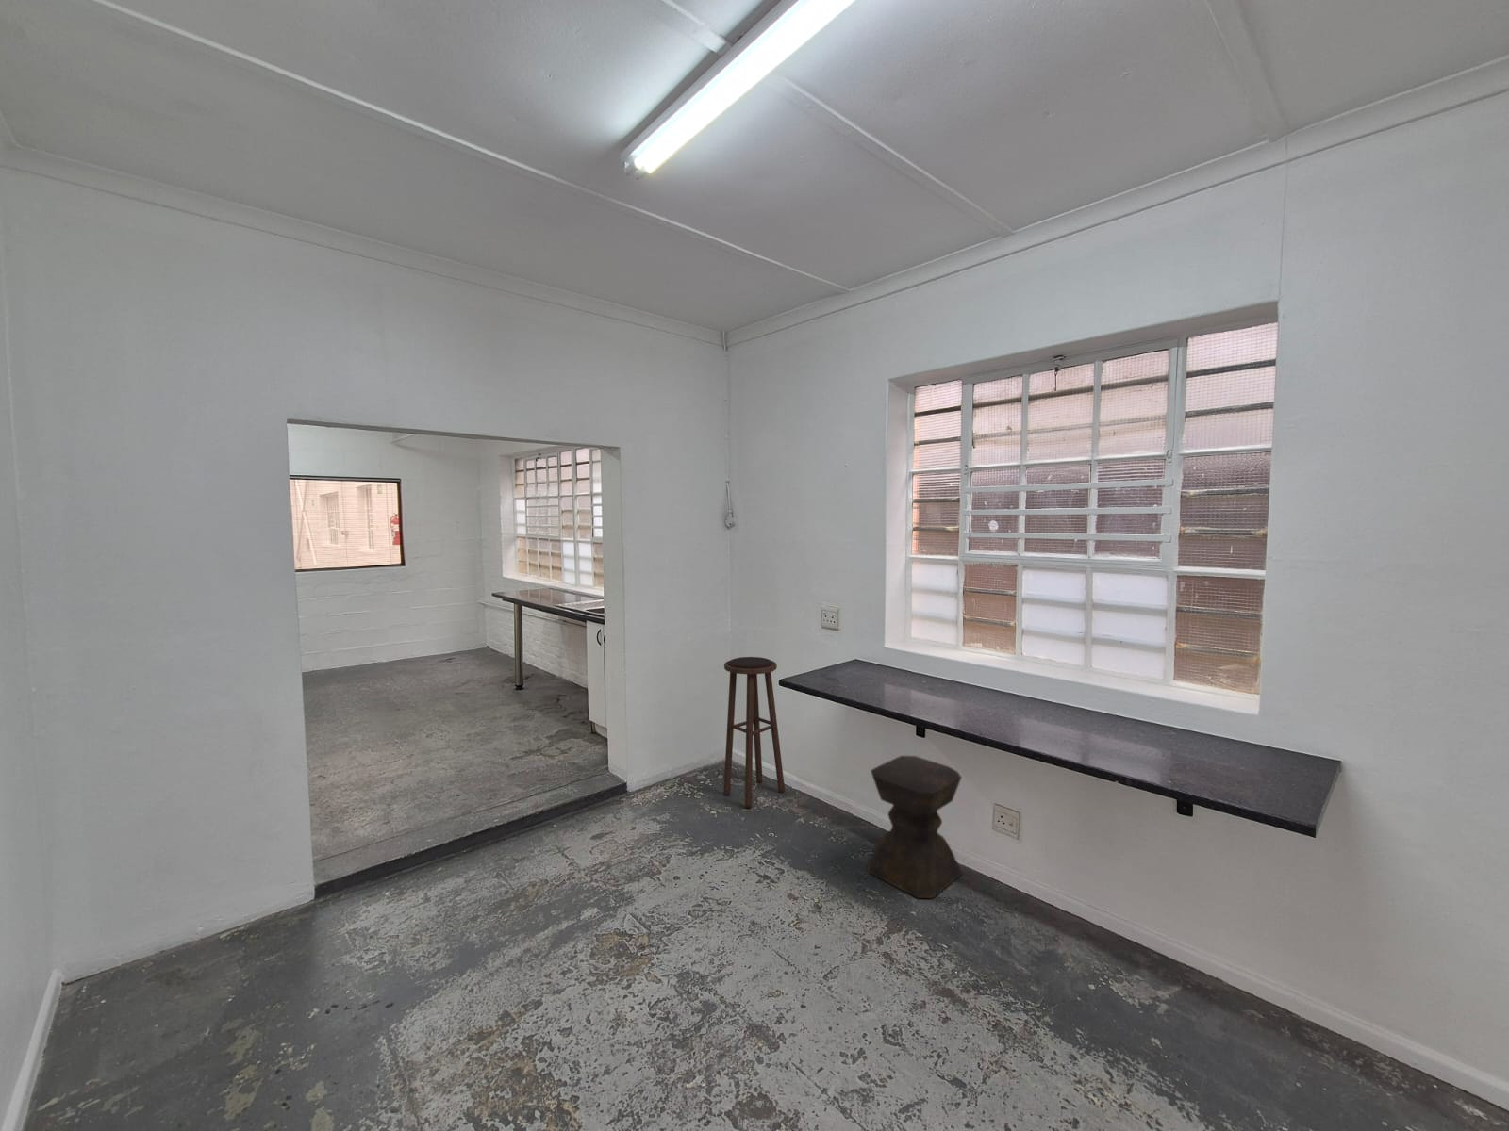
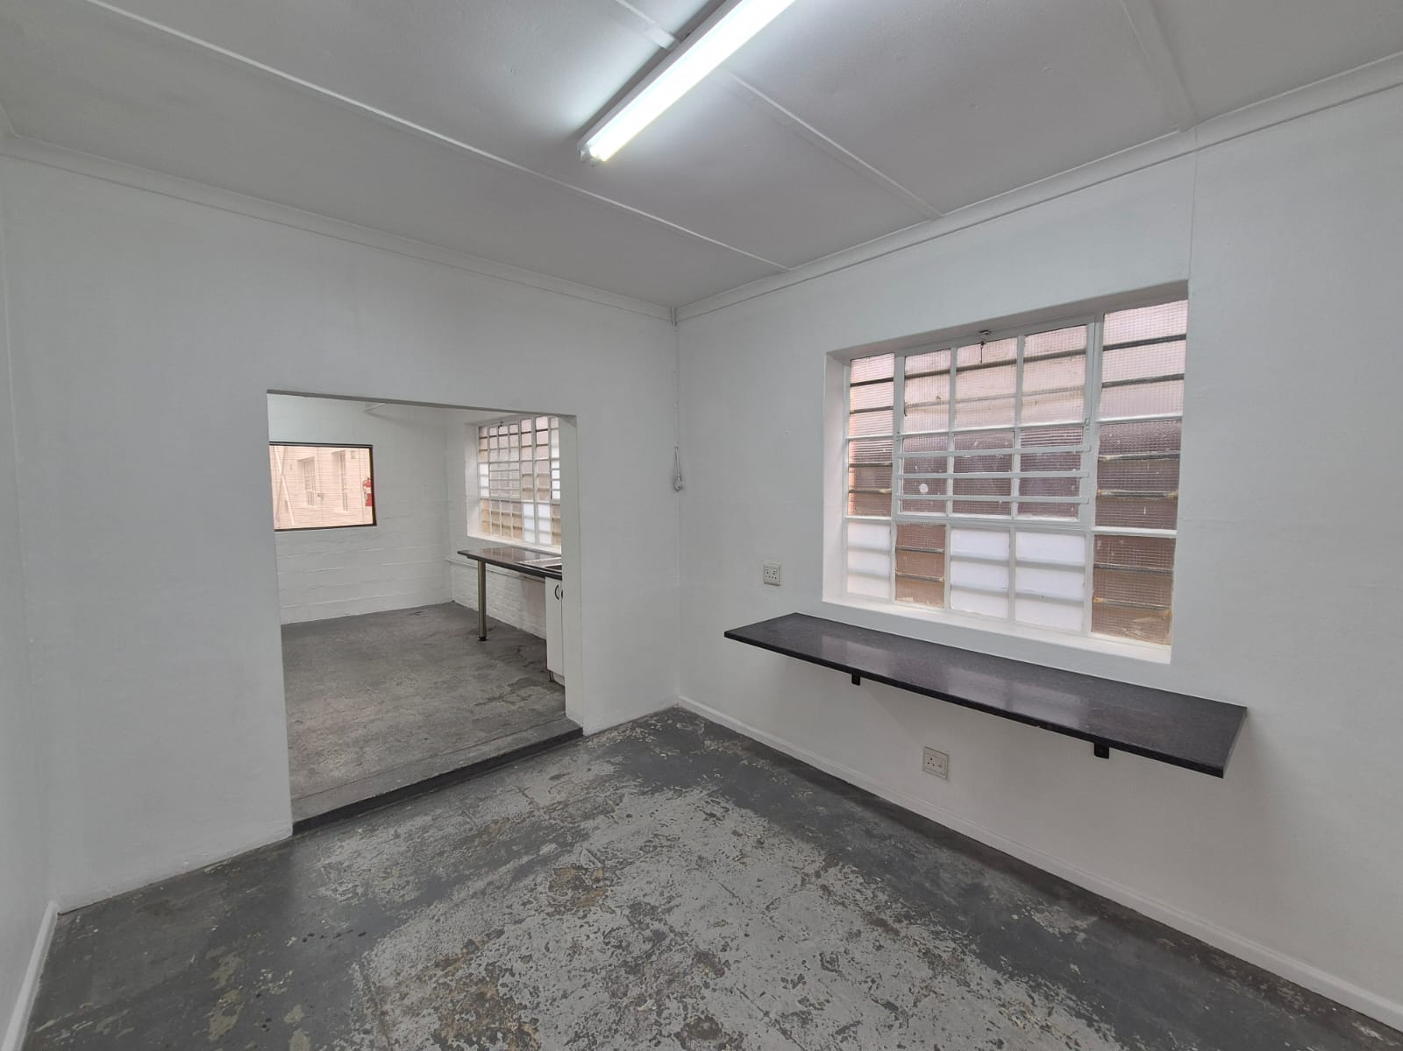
- stool [722,656,785,809]
- stool [866,754,962,899]
